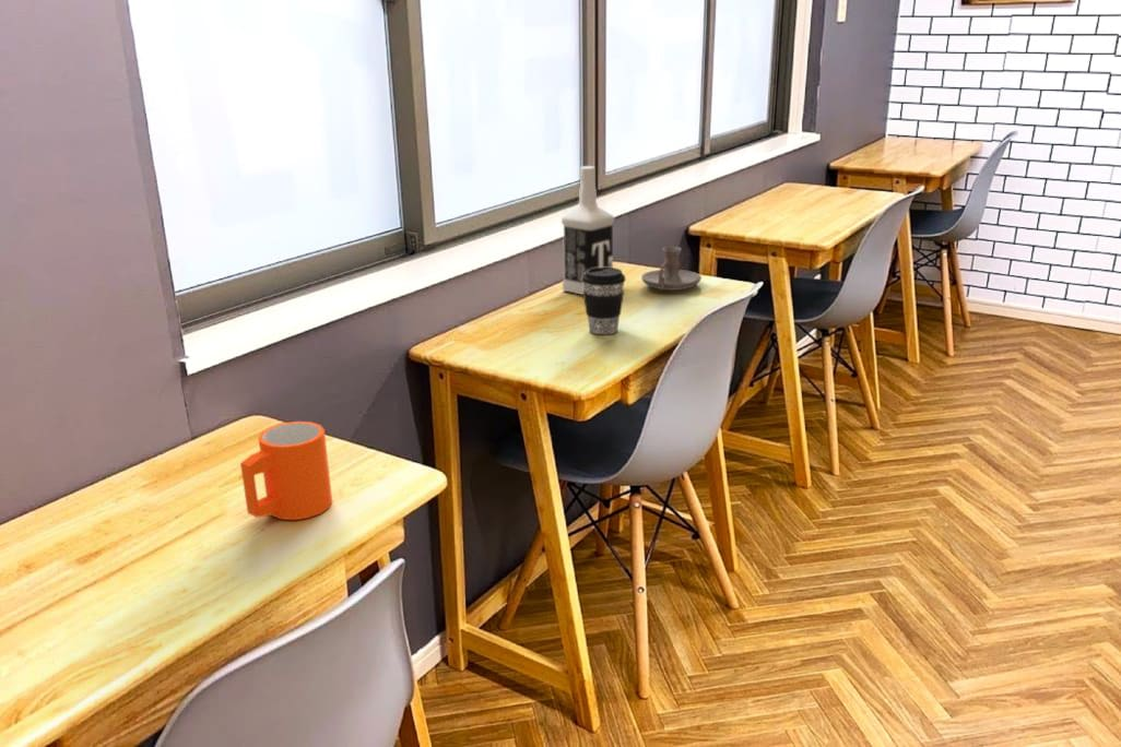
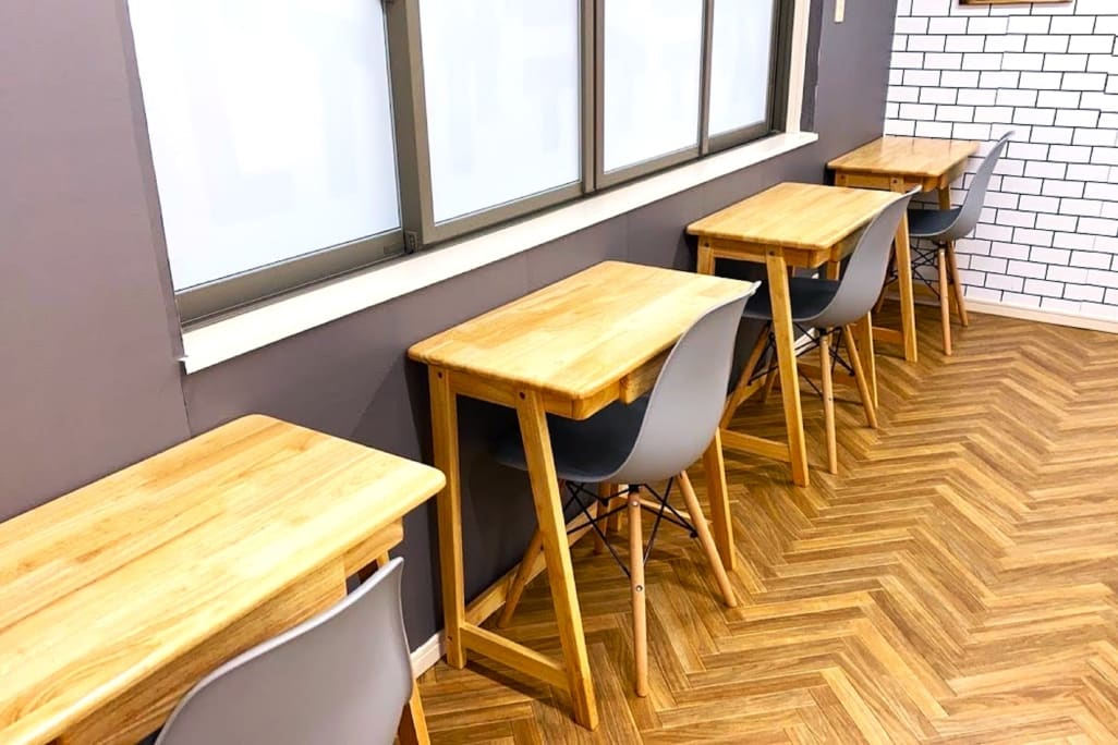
- mug [239,420,333,521]
- candle holder [640,246,703,292]
- coffee cup [582,266,626,335]
- vodka [560,165,615,296]
